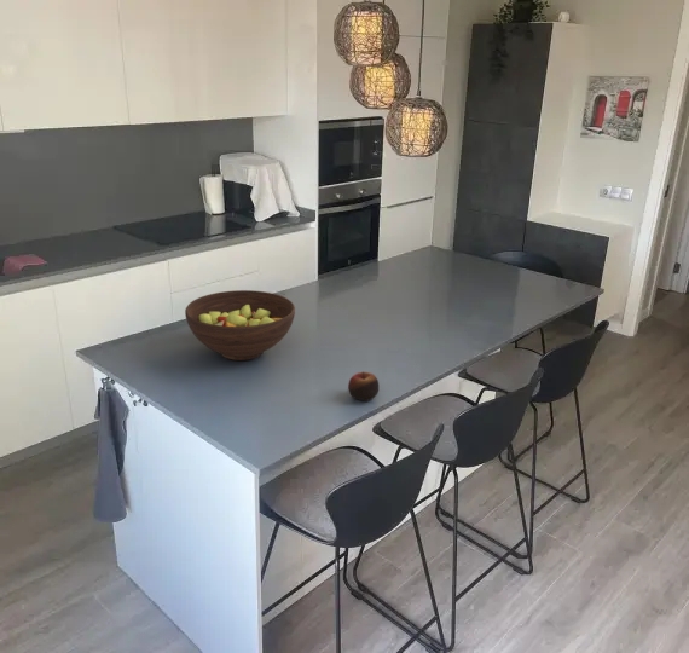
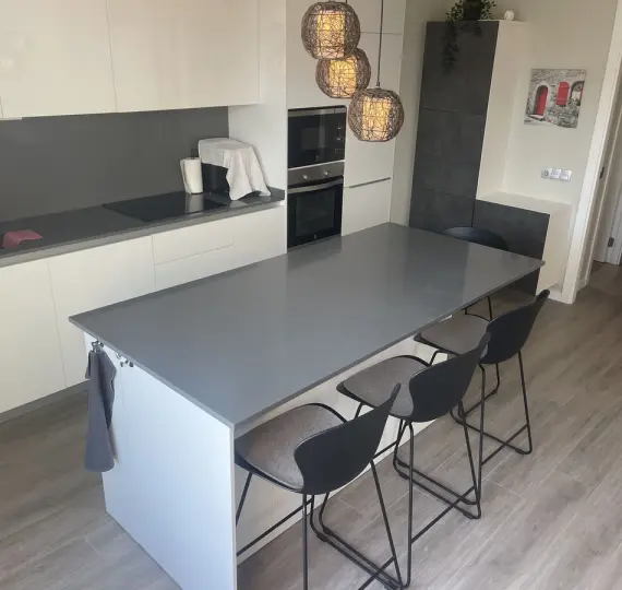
- apple [347,370,380,403]
- fruit bowl [184,289,296,362]
